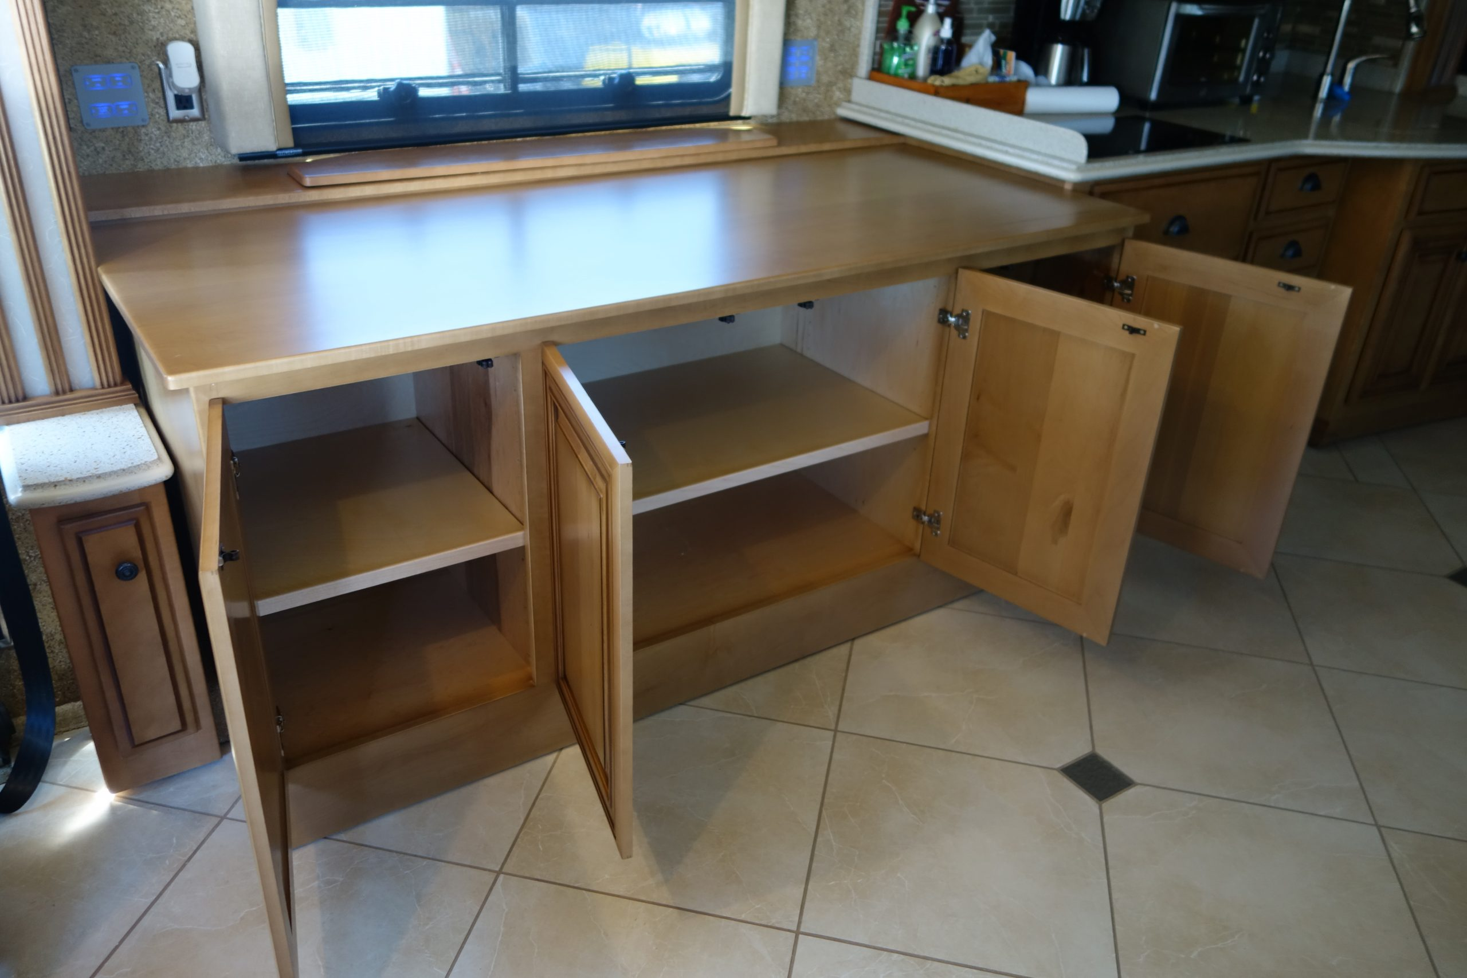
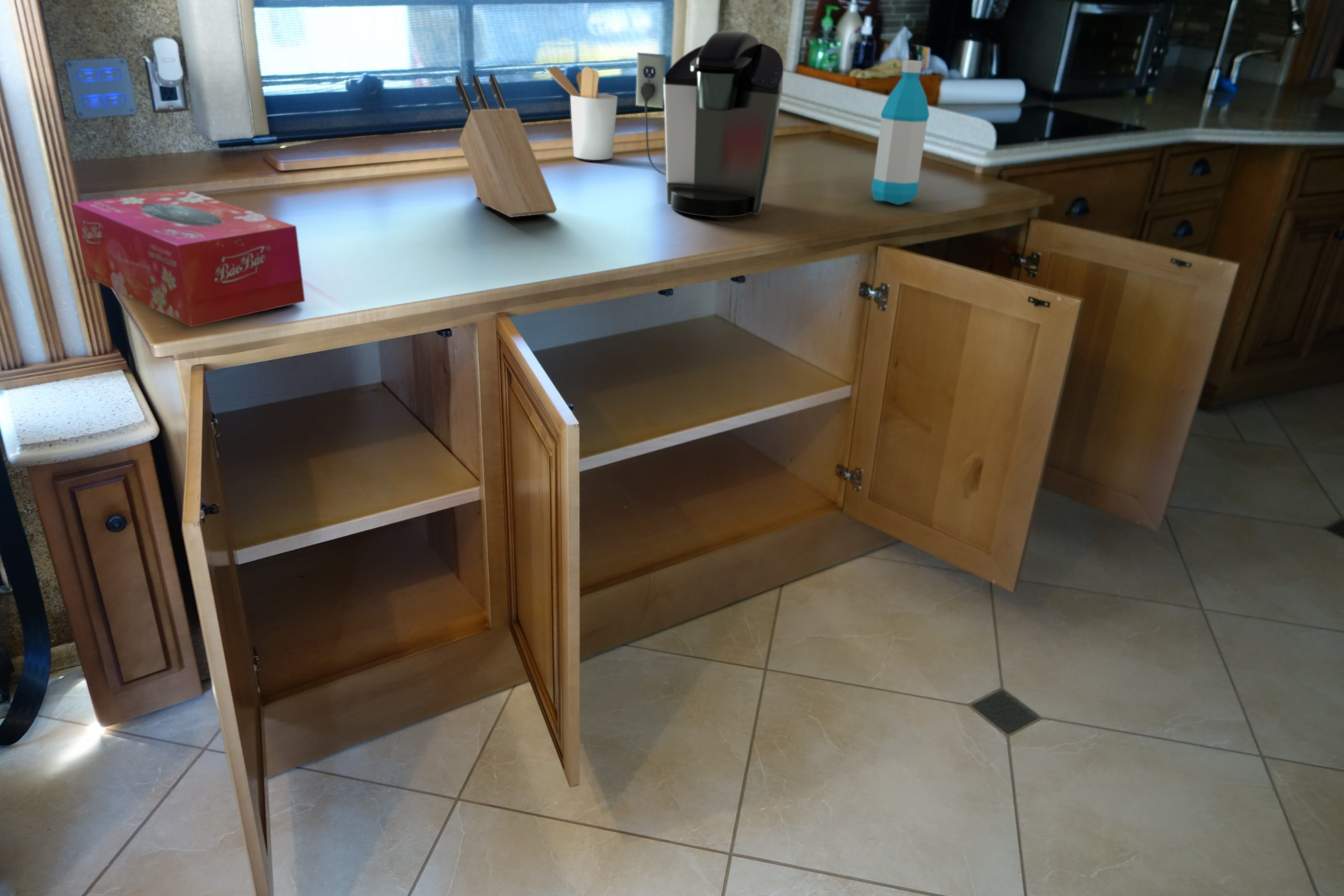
+ knife block [455,73,558,218]
+ tissue box [70,188,306,328]
+ utensil holder [544,66,618,161]
+ water bottle [871,59,930,205]
+ coffee maker [635,30,784,218]
